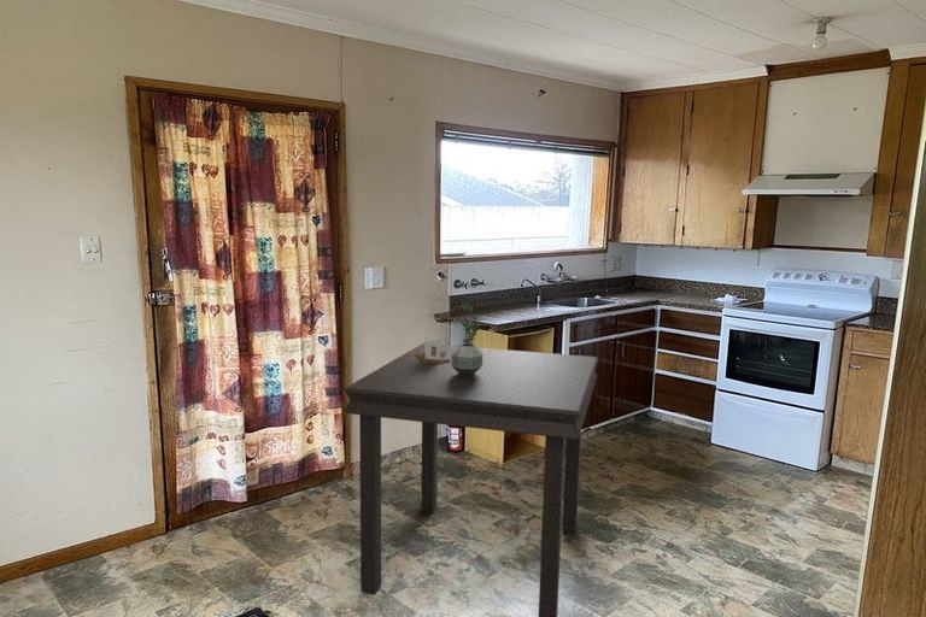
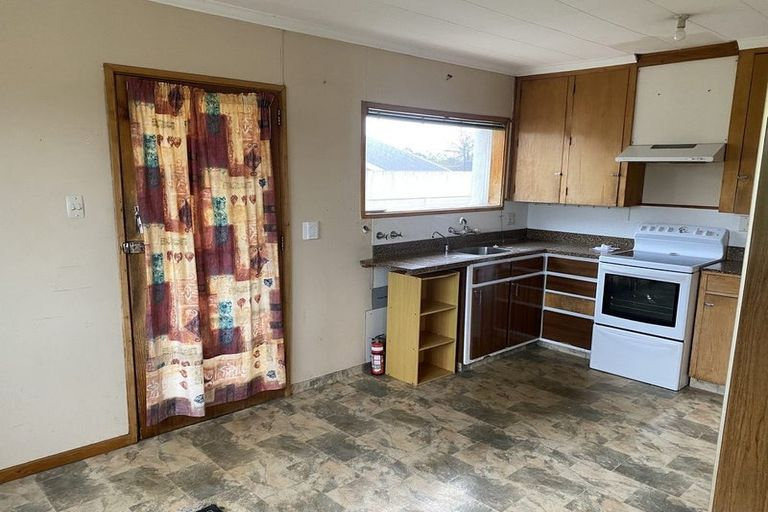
- potted plant [452,301,483,376]
- dining table [342,342,599,617]
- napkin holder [416,331,450,363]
